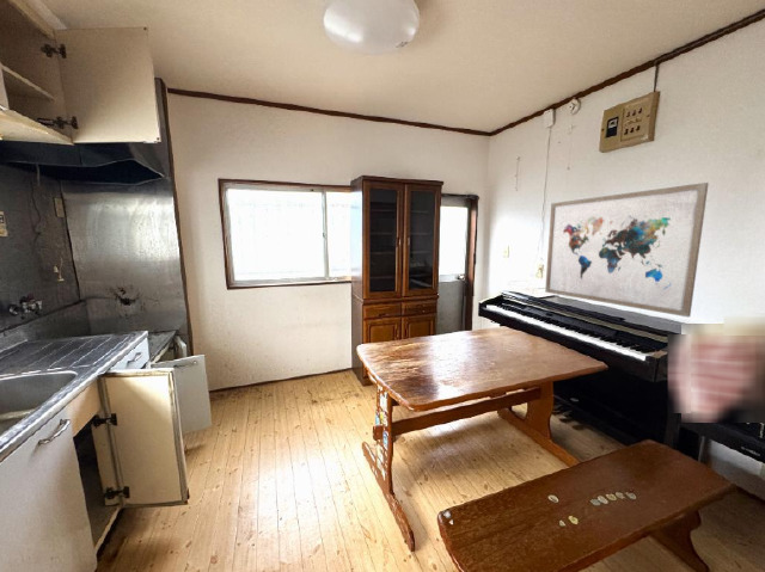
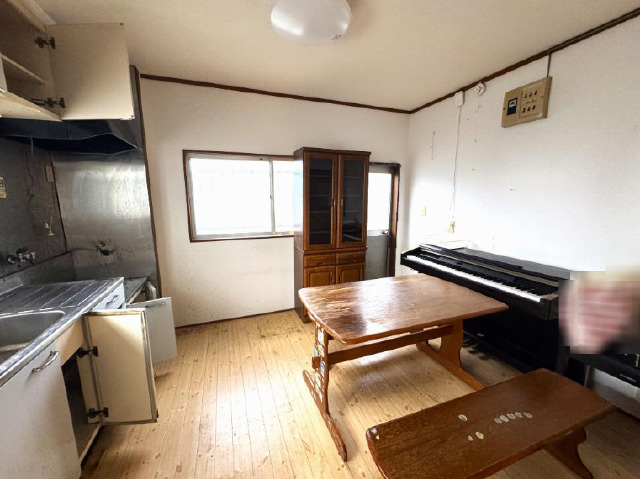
- wall art [544,182,710,319]
